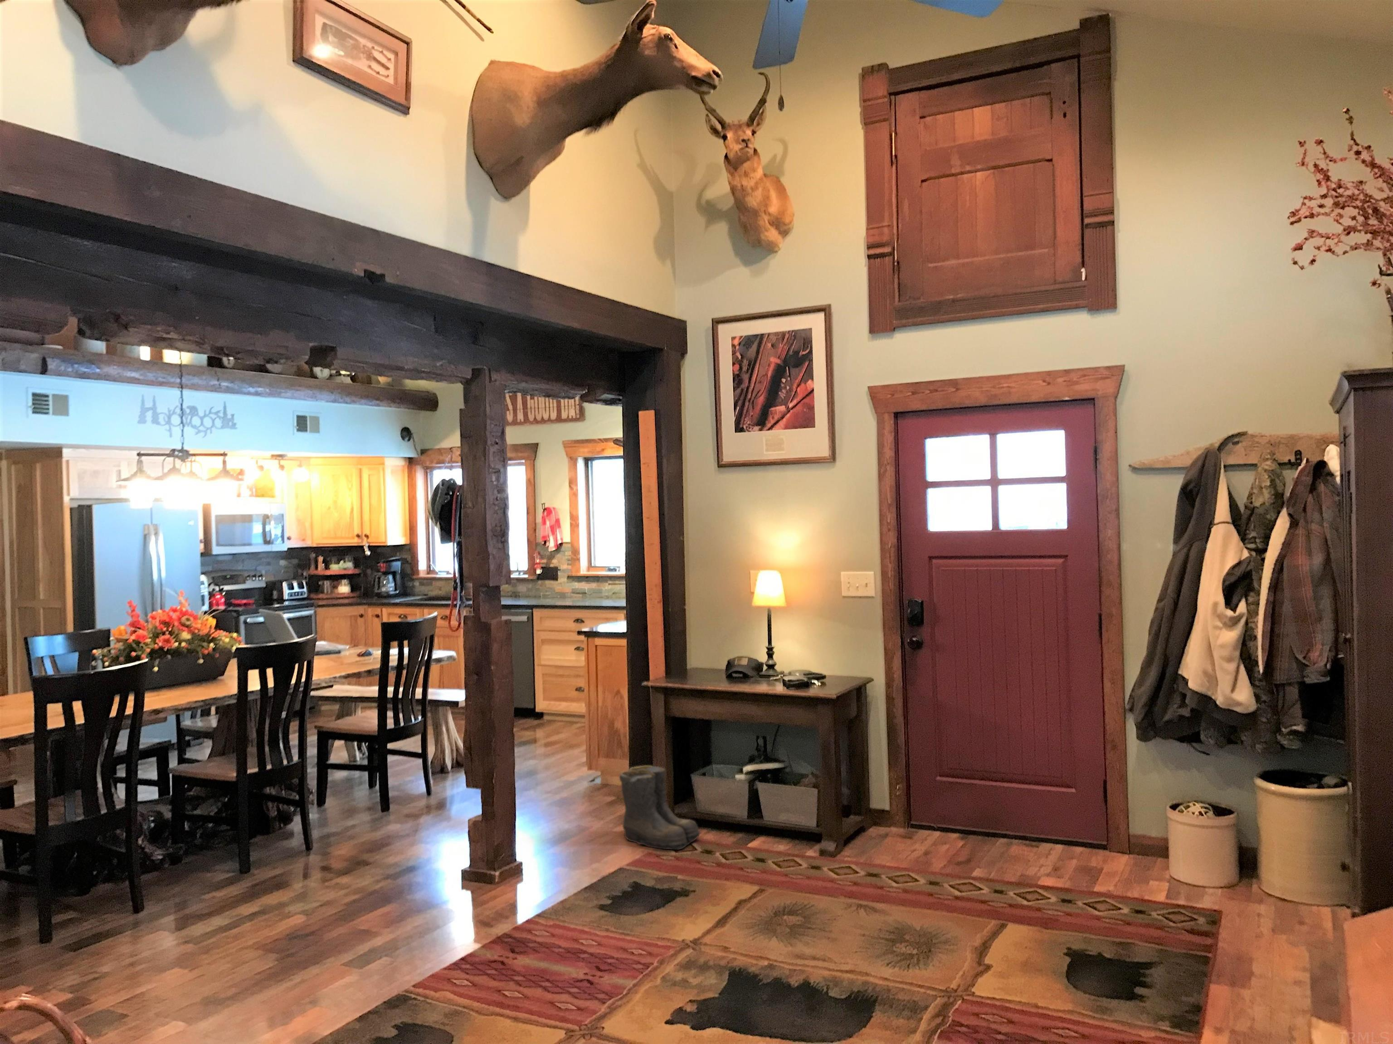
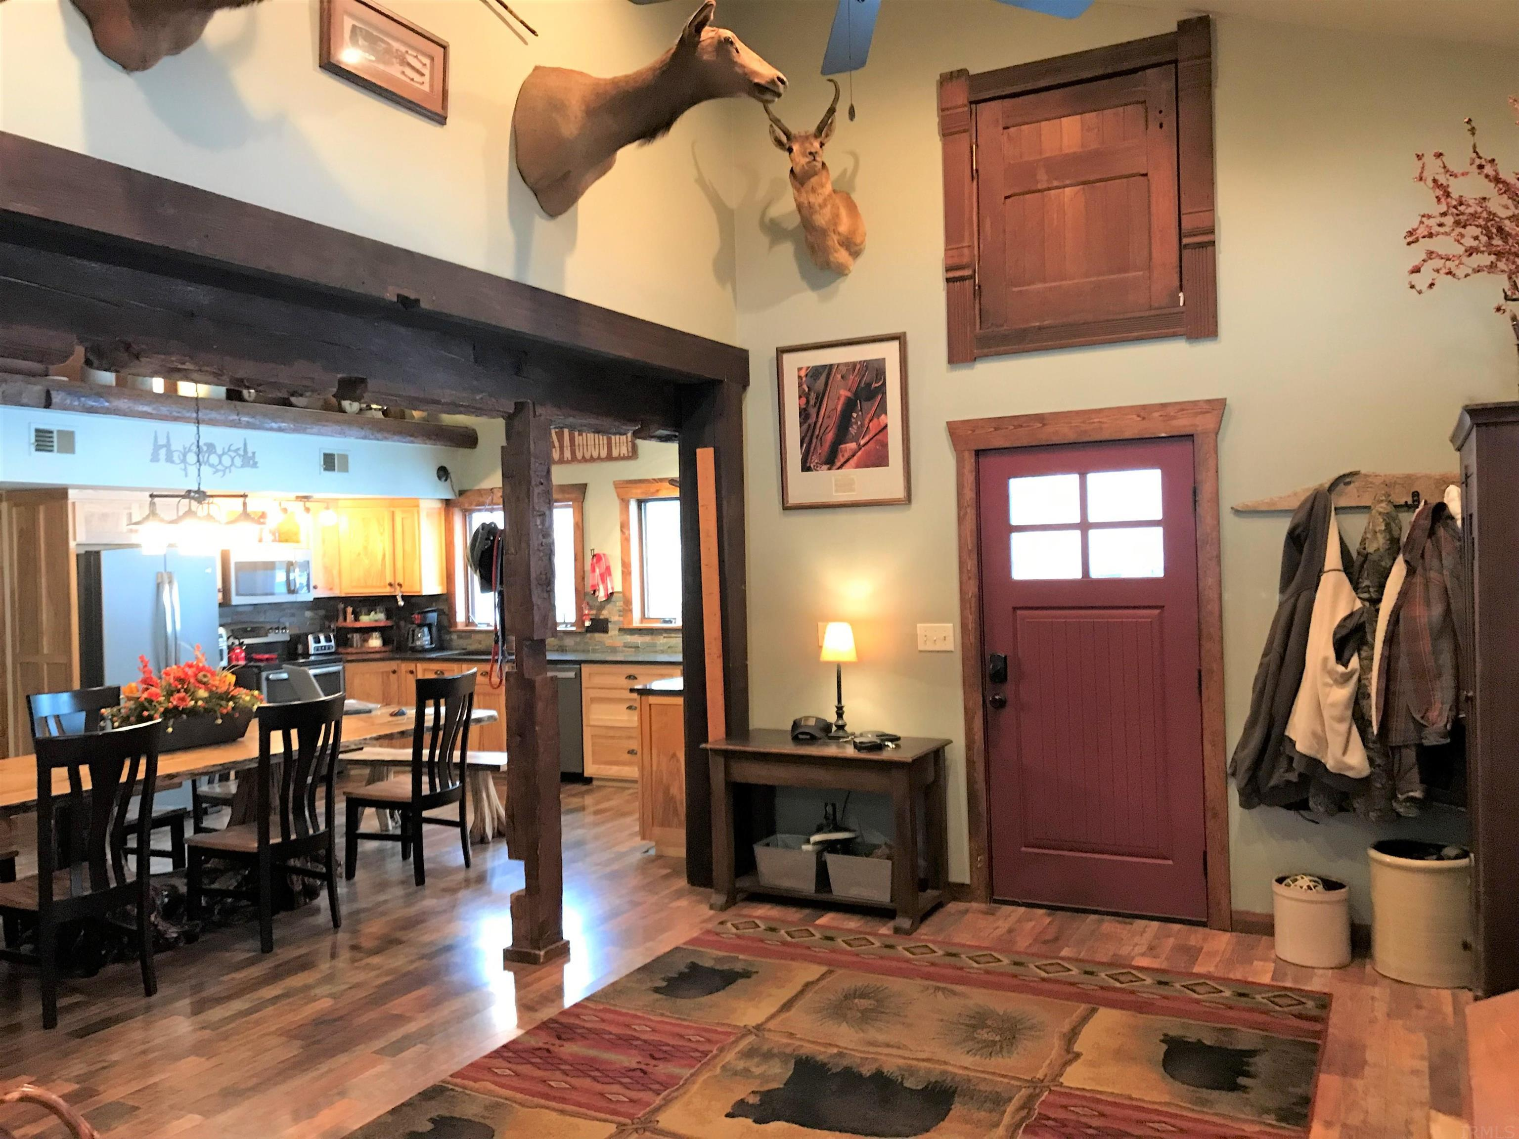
- boots [619,765,702,851]
